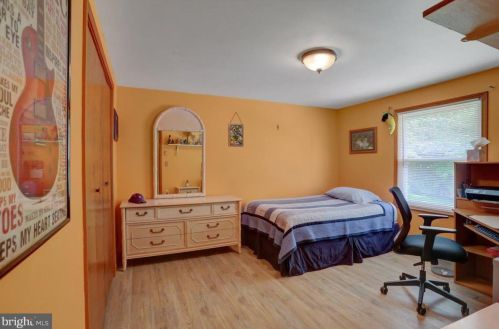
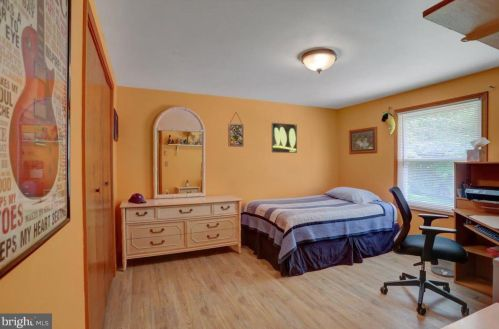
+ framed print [271,122,298,154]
